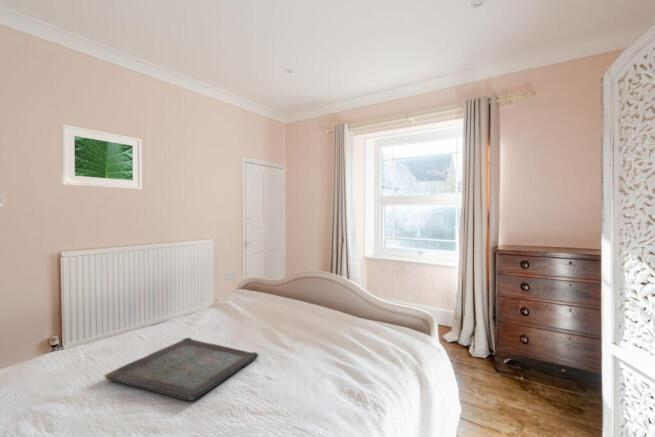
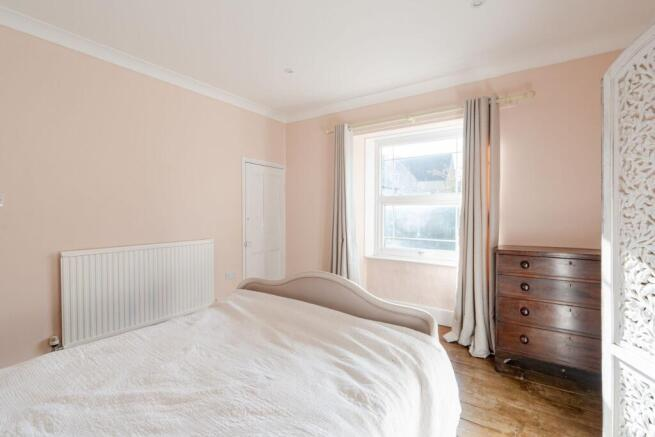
- serving tray [104,337,259,402]
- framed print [61,123,143,190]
